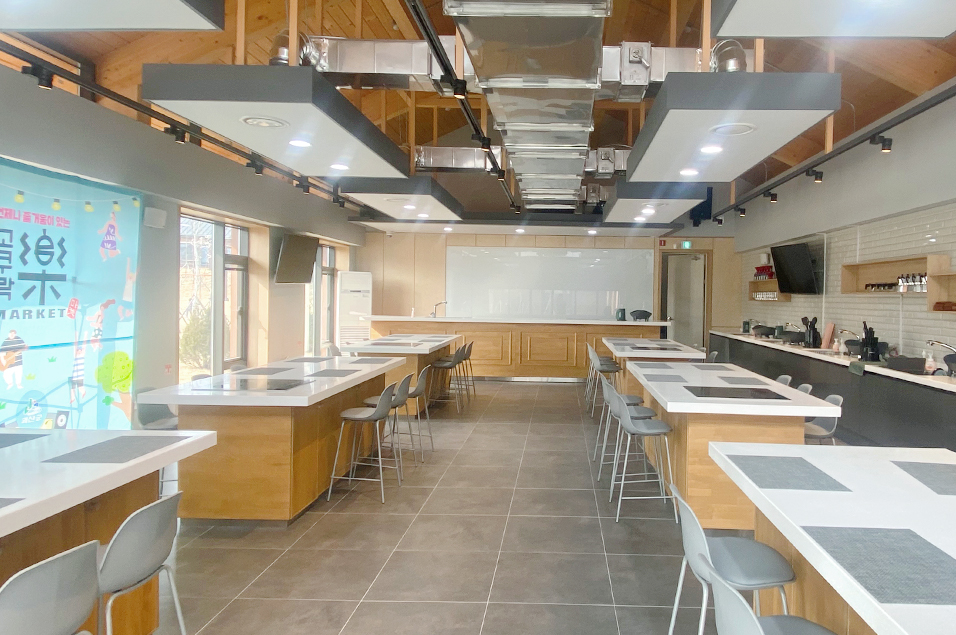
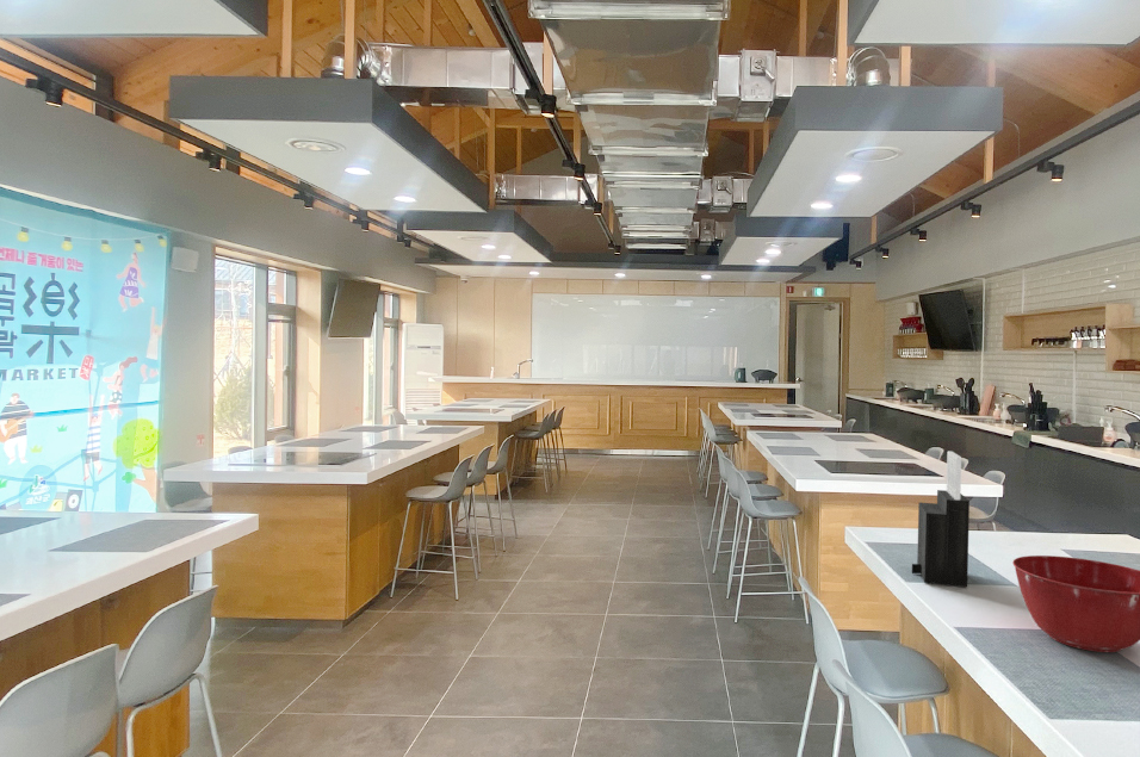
+ knife block [911,451,971,588]
+ mixing bowl [1011,554,1140,653]
